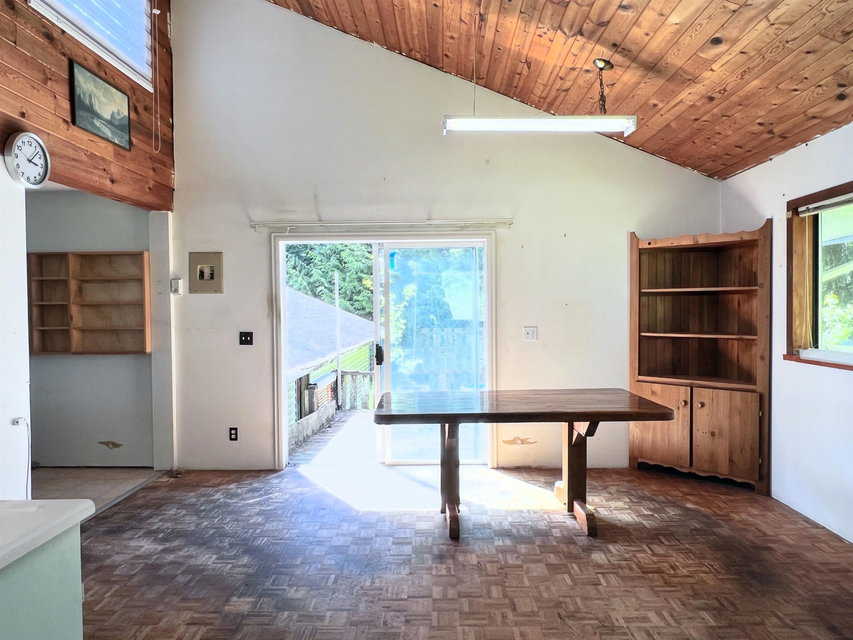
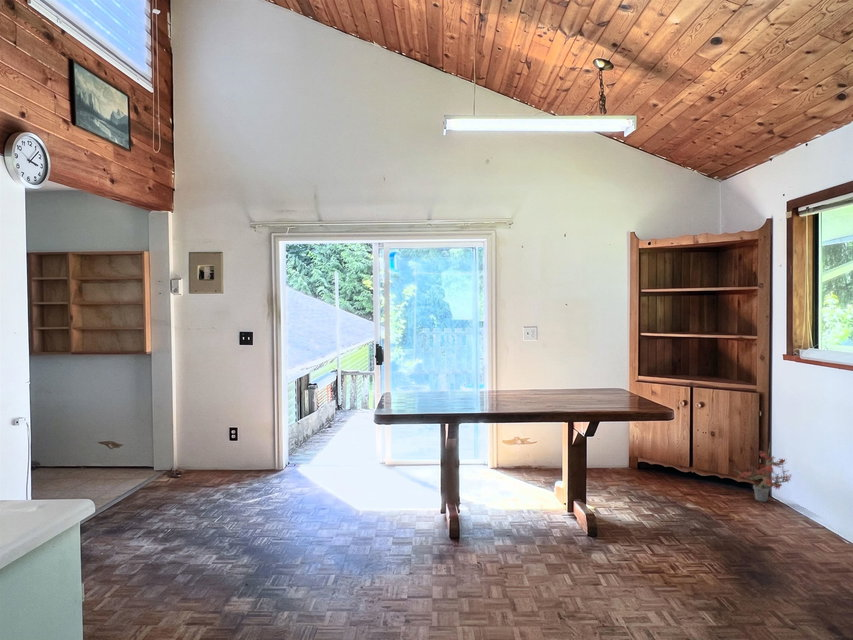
+ potted plant [734,441,793,503]
